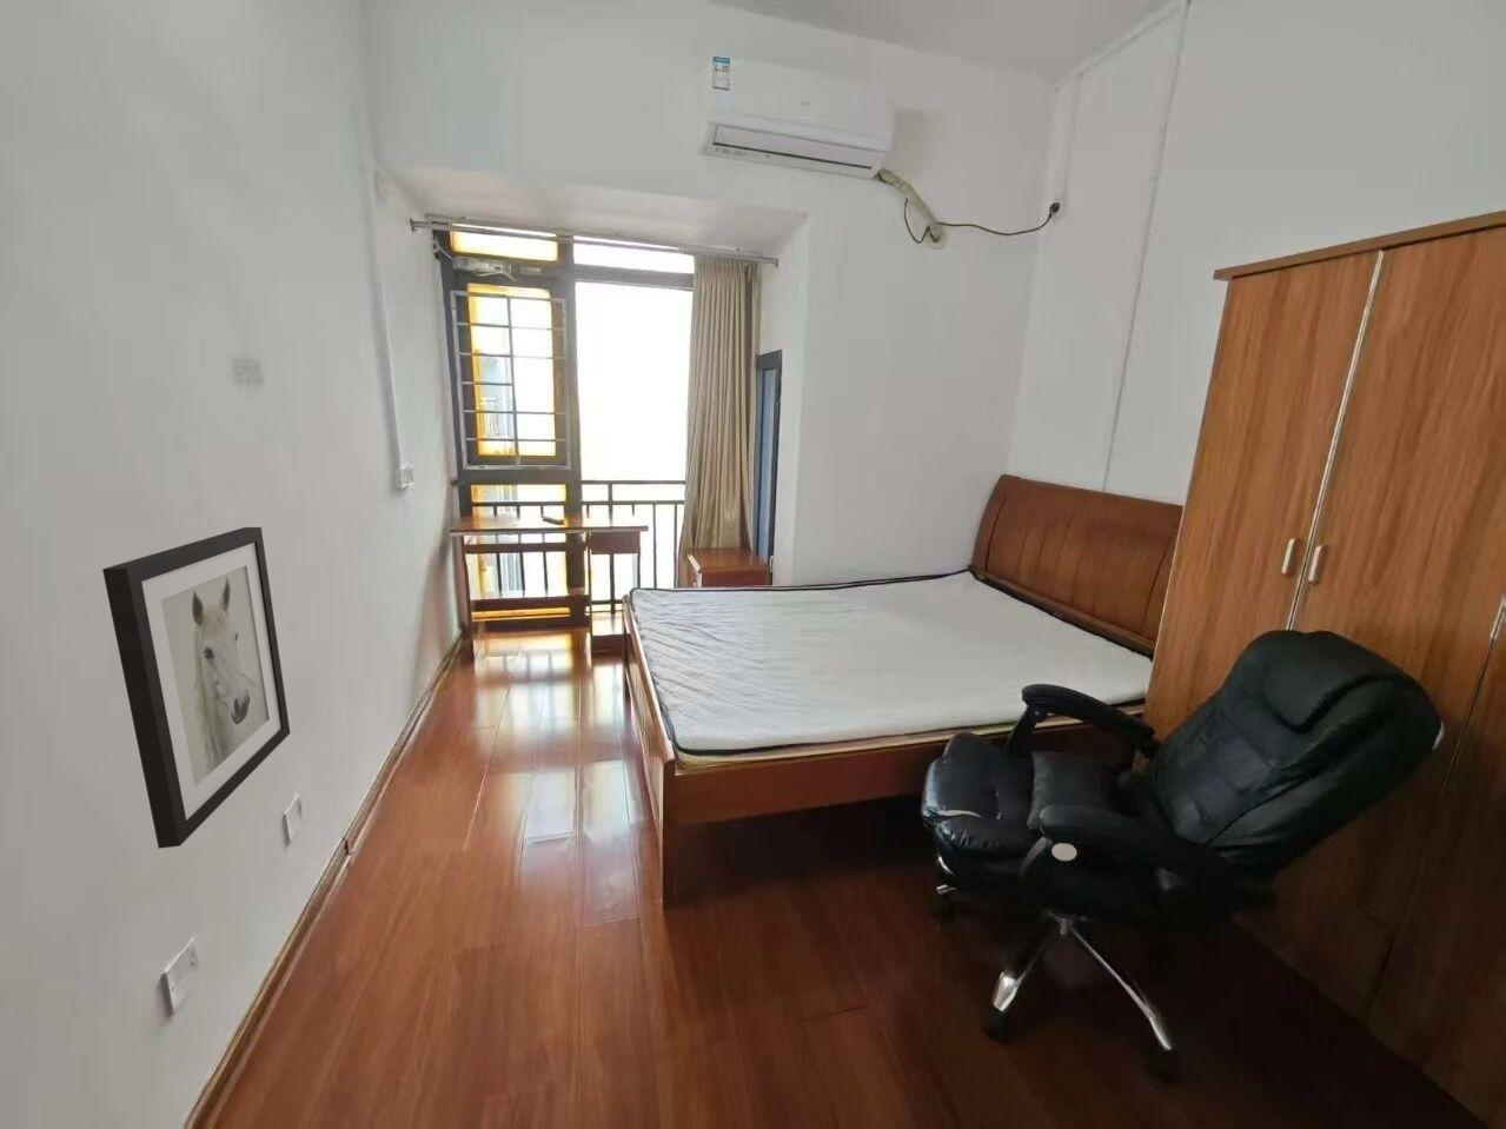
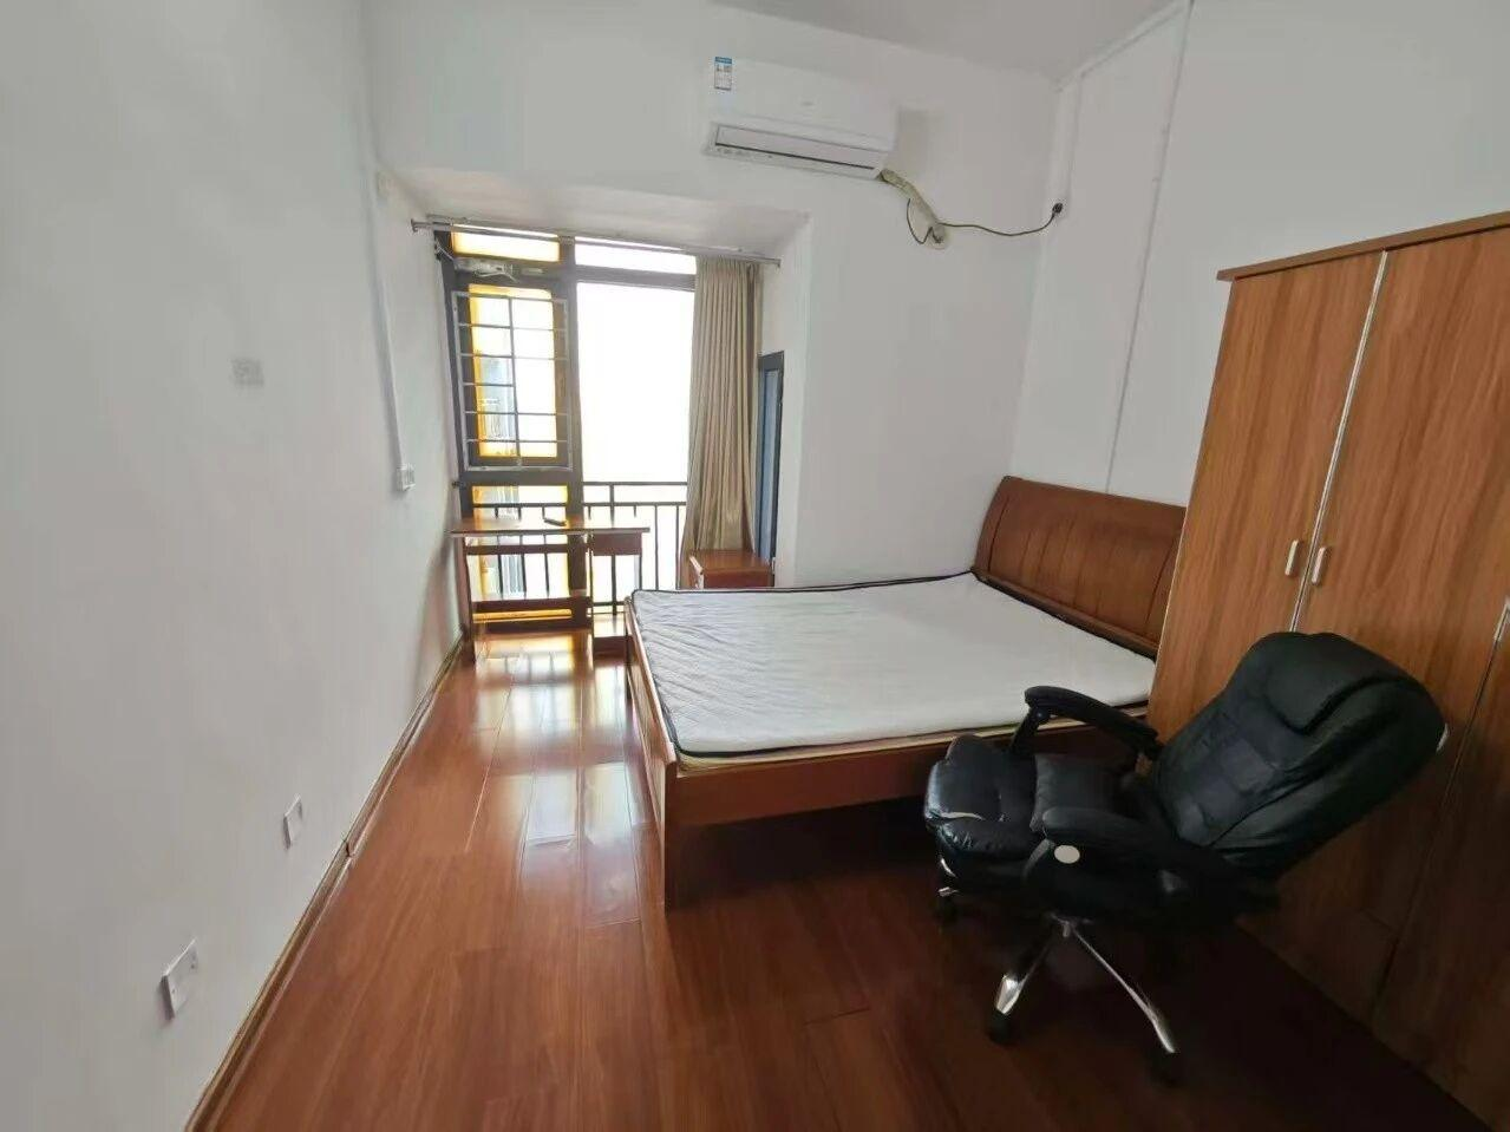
- wall art [101,527,291,850]
